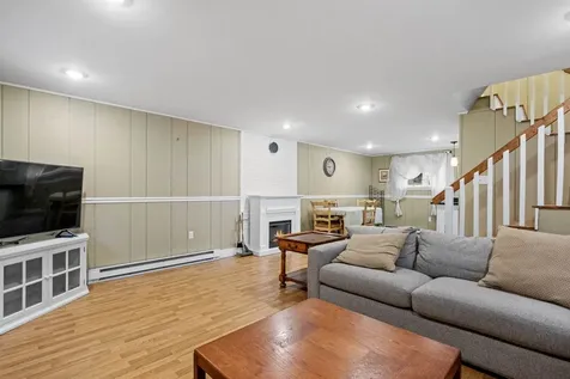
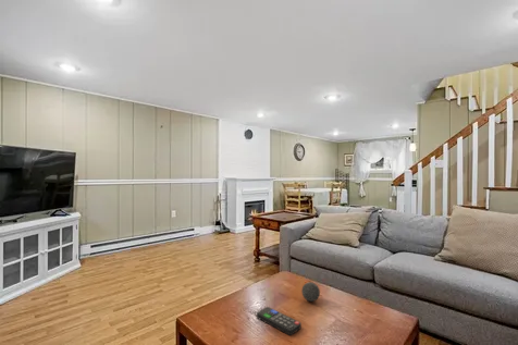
+ remote control [256,306,303,336]
+ decorative ball [300,281,321,303]
